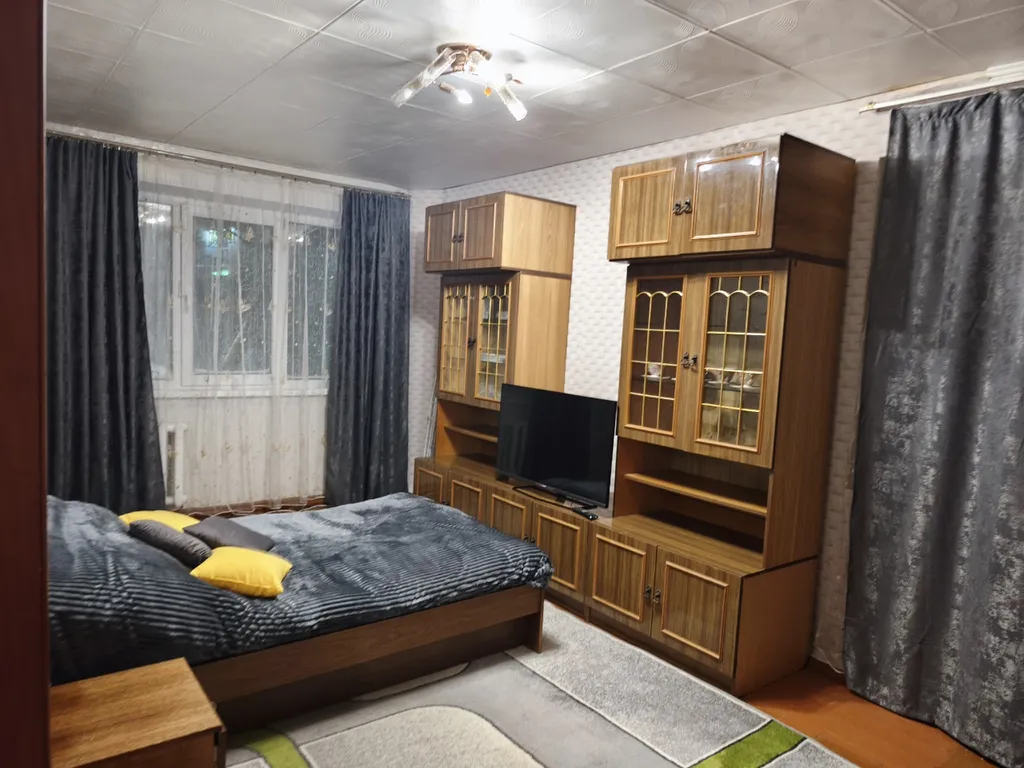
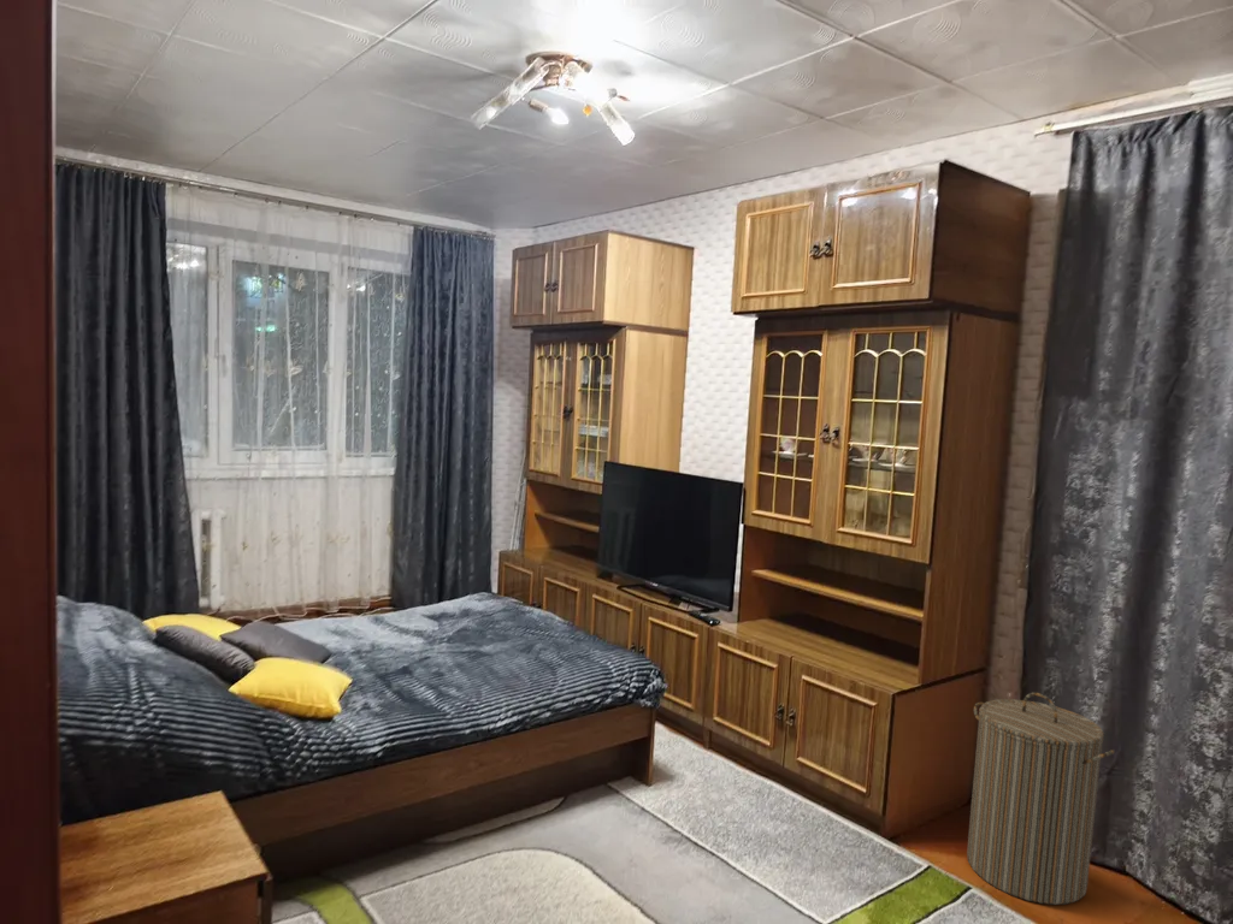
+ laundry hamper [966,692,1116,906]
